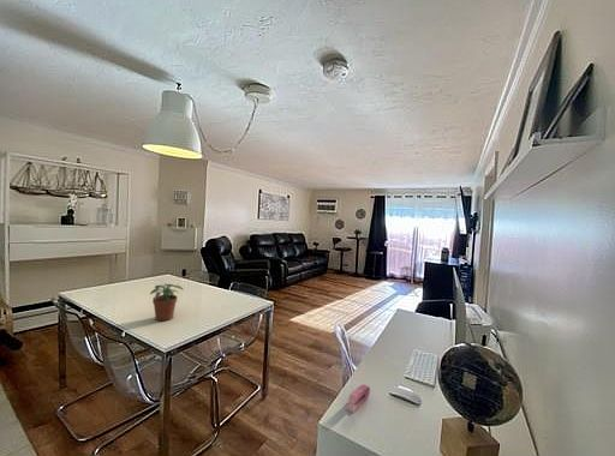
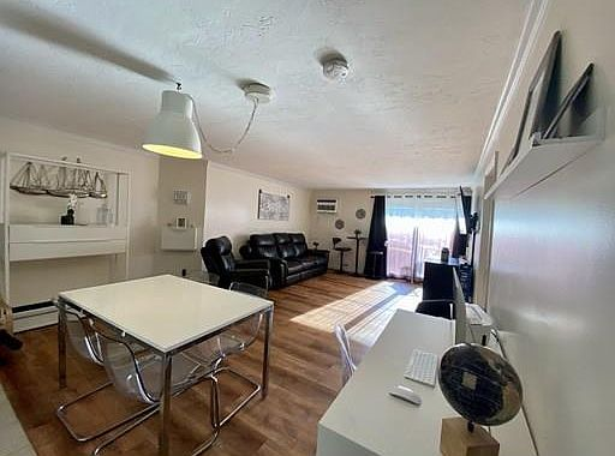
- stapler [345,383,371,414]
- potted plant [149,282,185,322]
